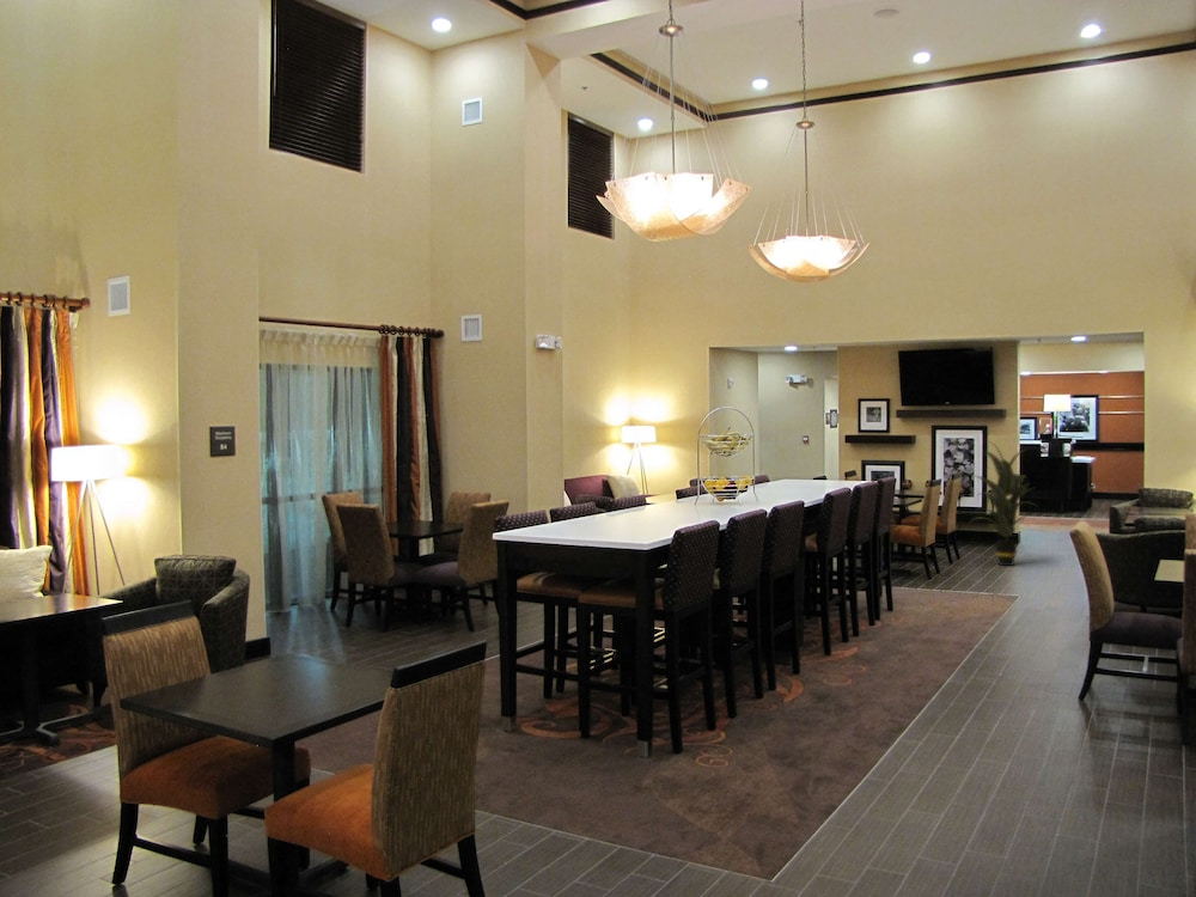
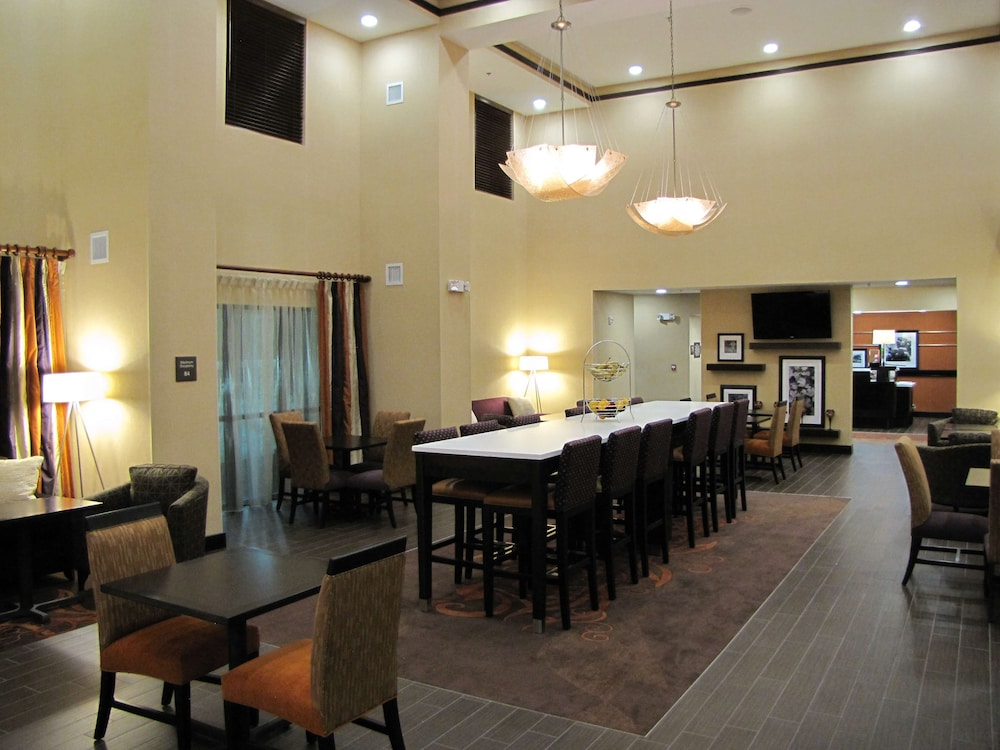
- indoor plant [963,440,1041,567]
